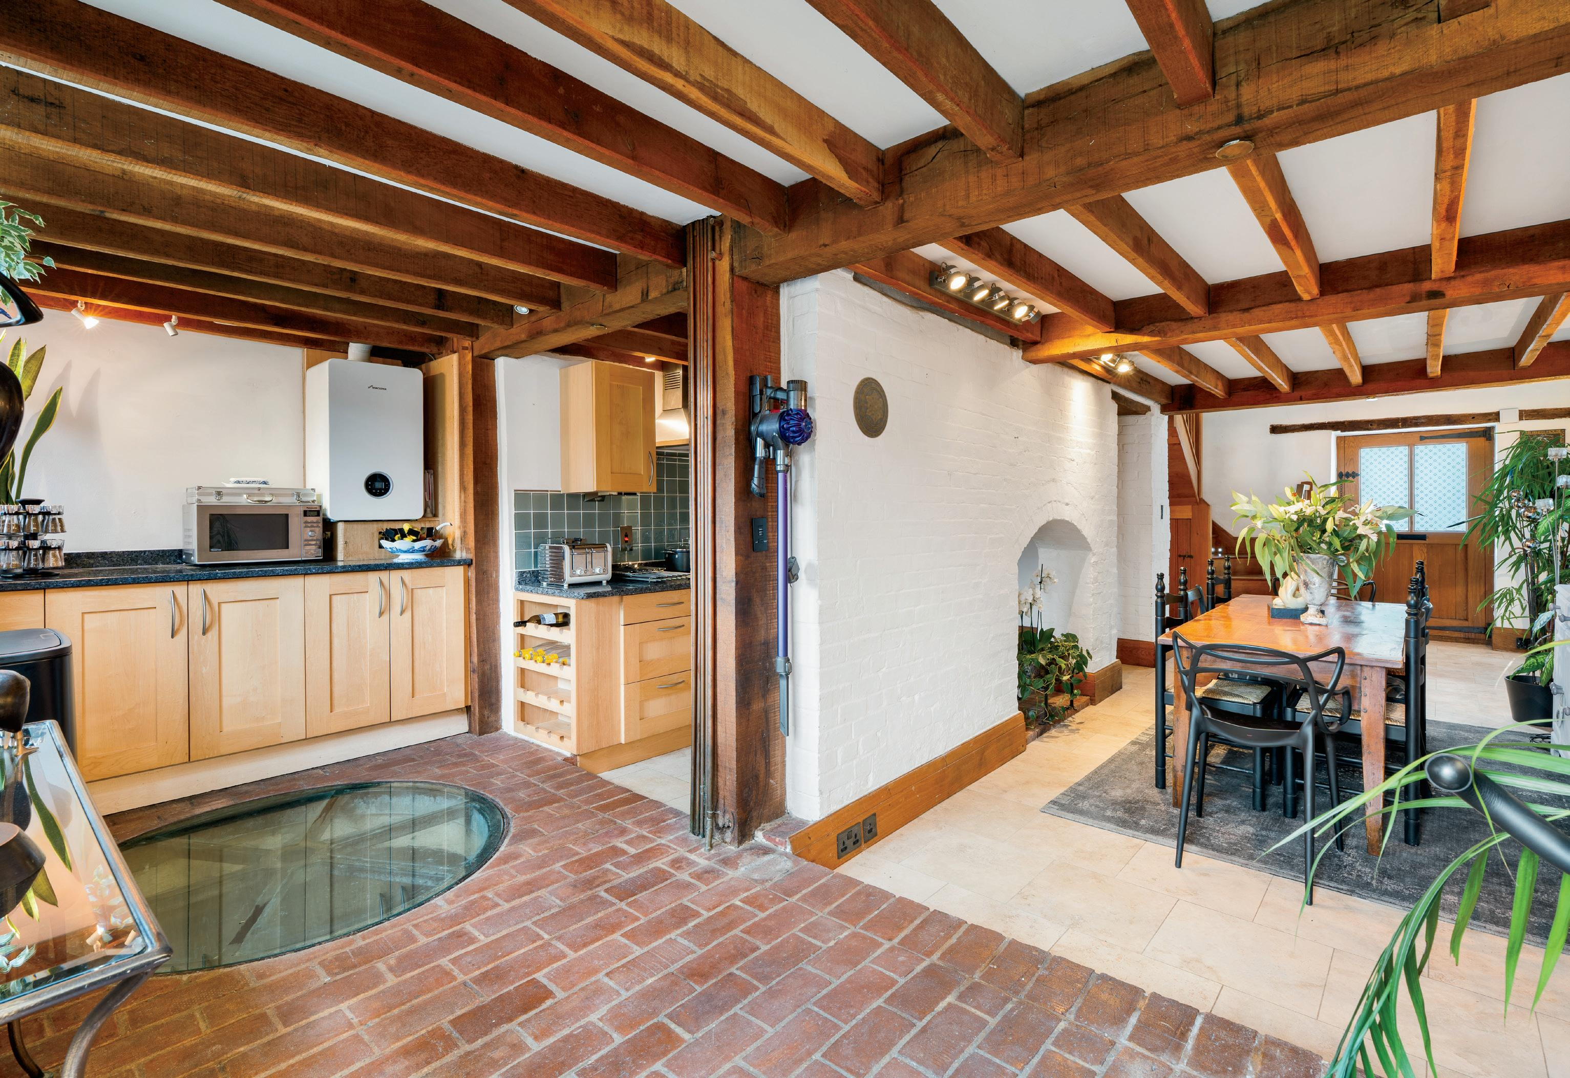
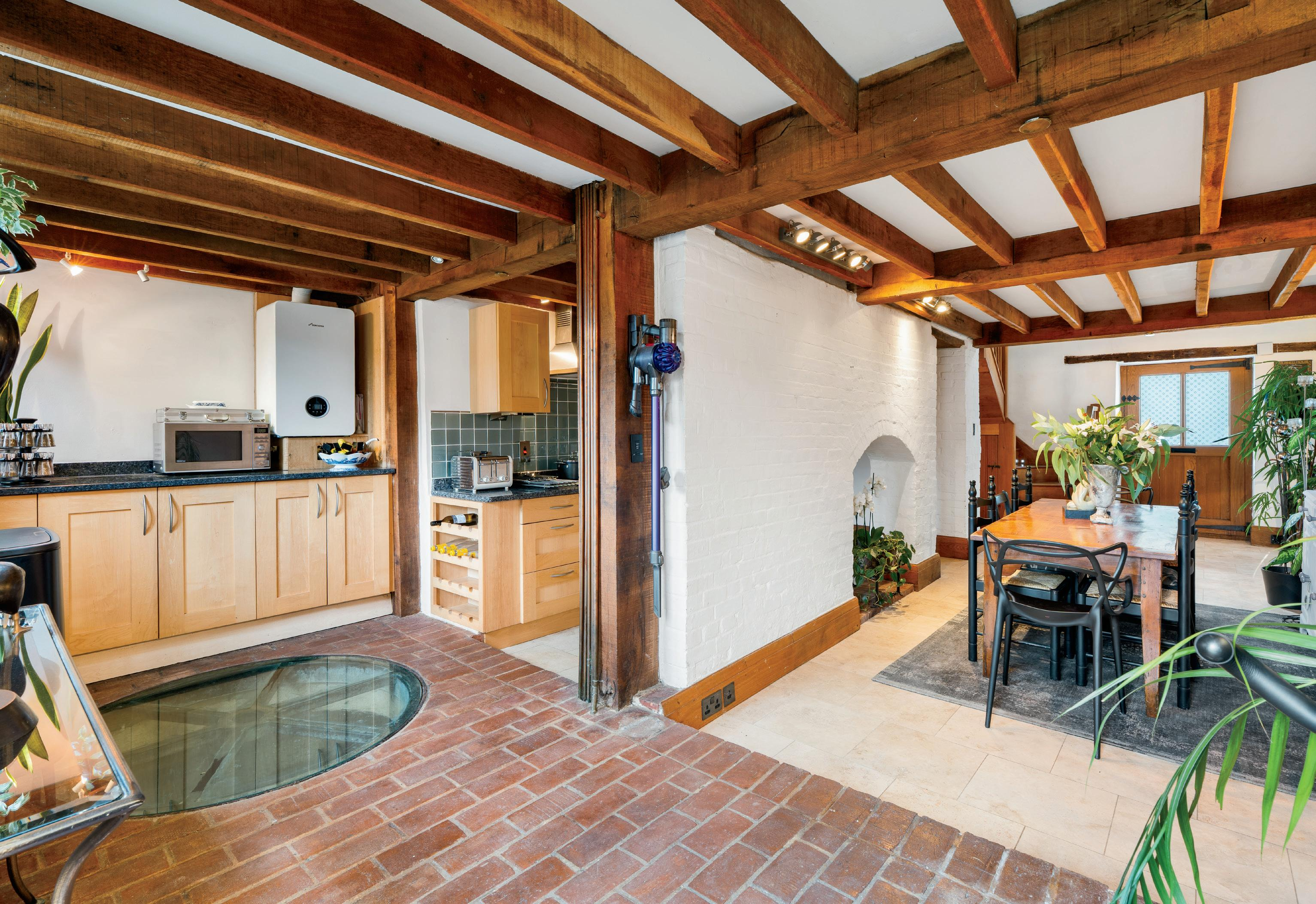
- decorative plate [853,376,889,439]
